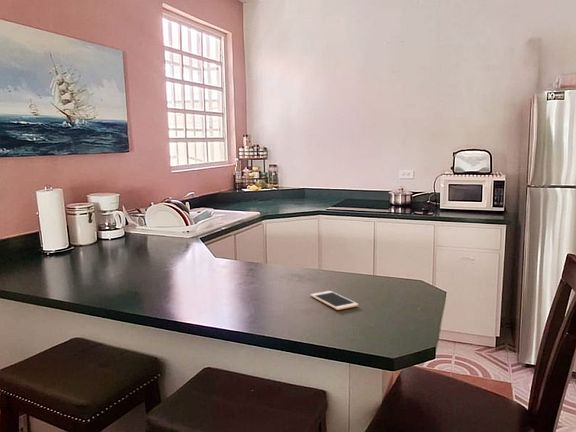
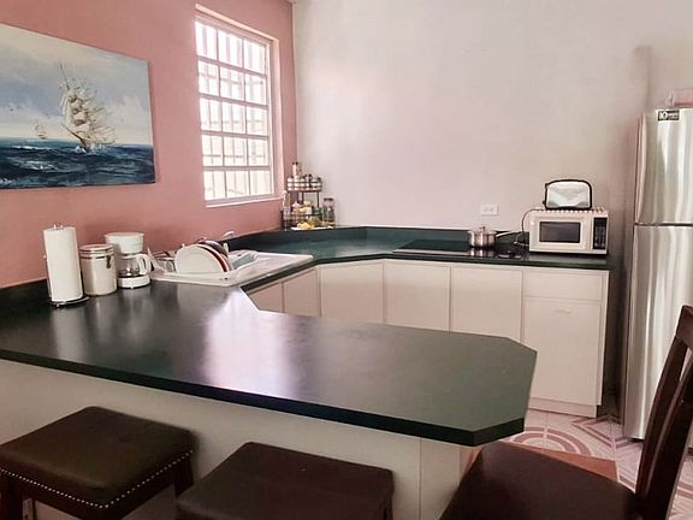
- cell phone [309,290,359,311]
